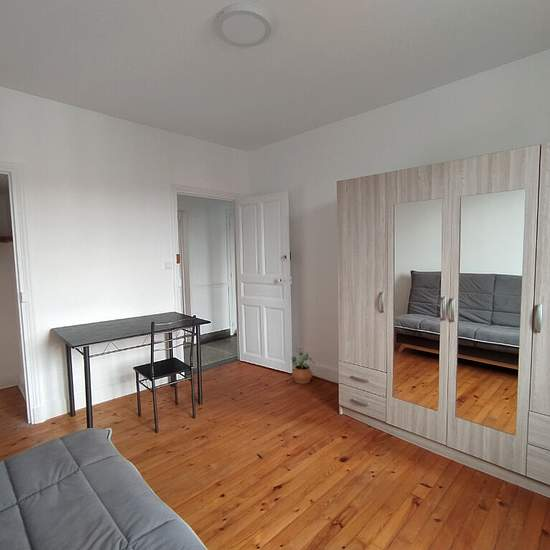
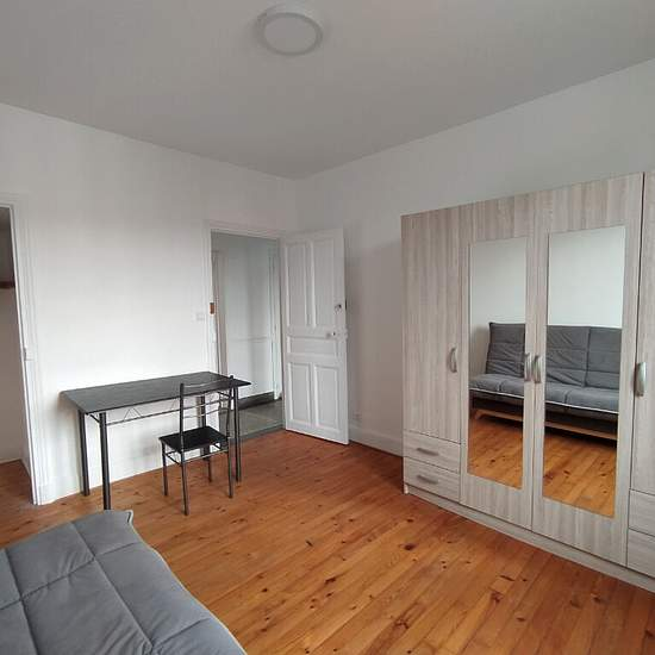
- potted plant [290,351,316,385]
